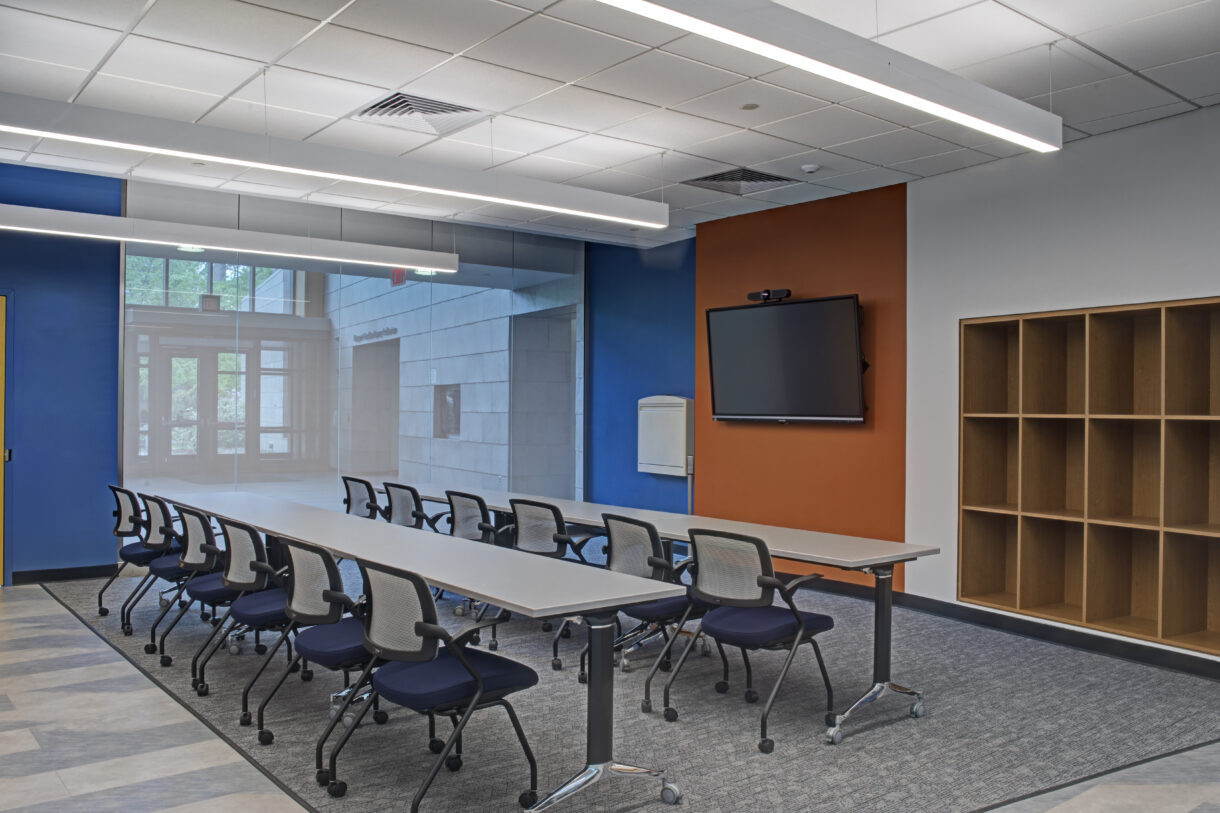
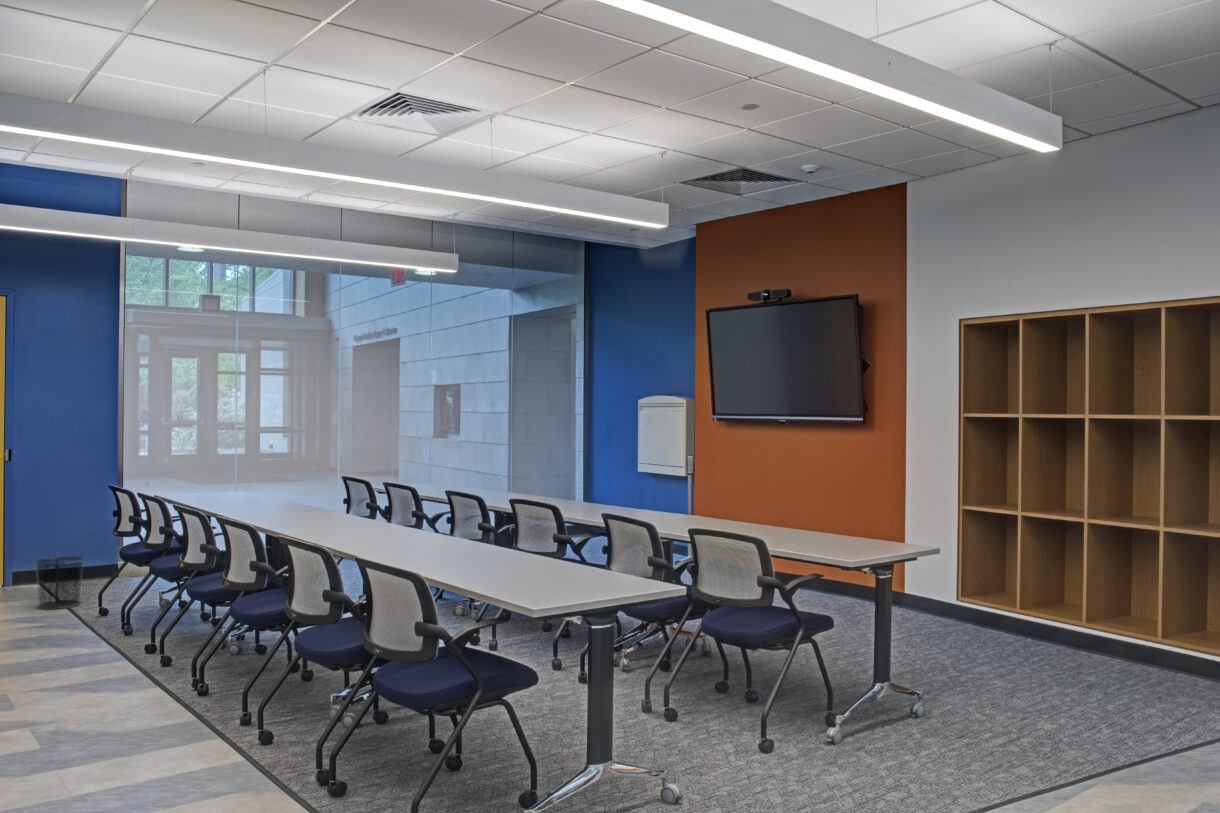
+ waste bin [34,556,85,610]
